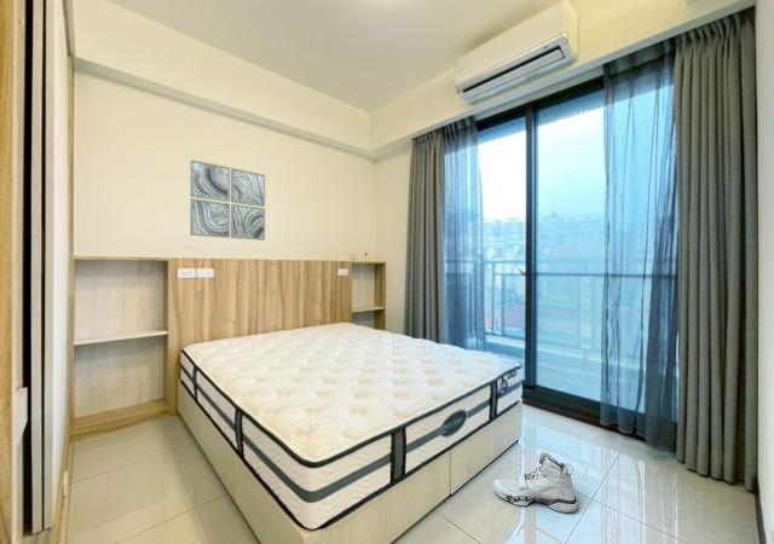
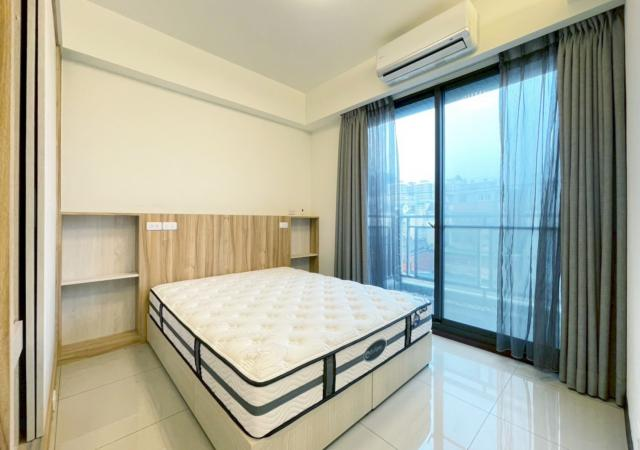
- wall art [189,158,266,242]
- sneaker [492,451,578,514]
